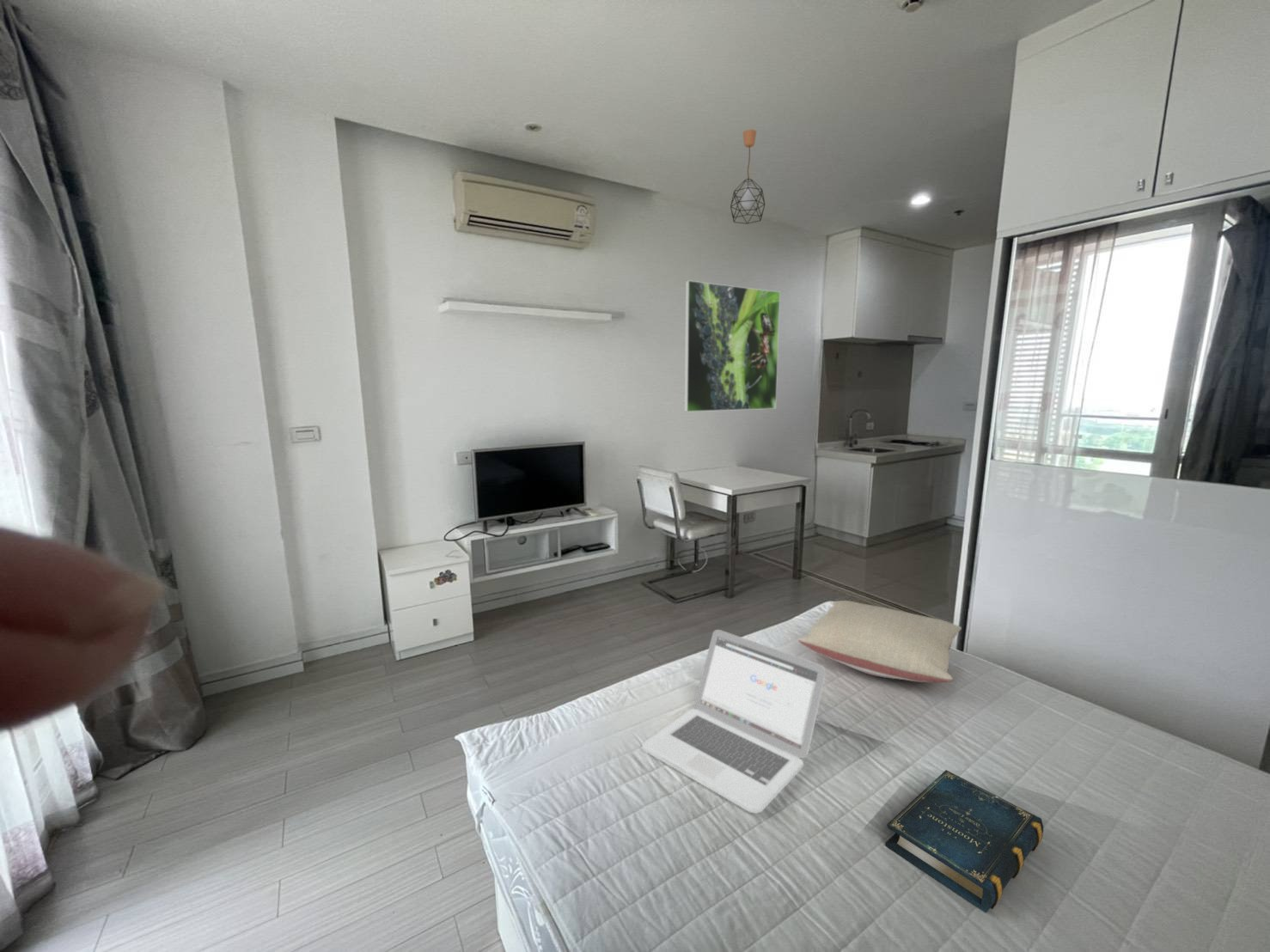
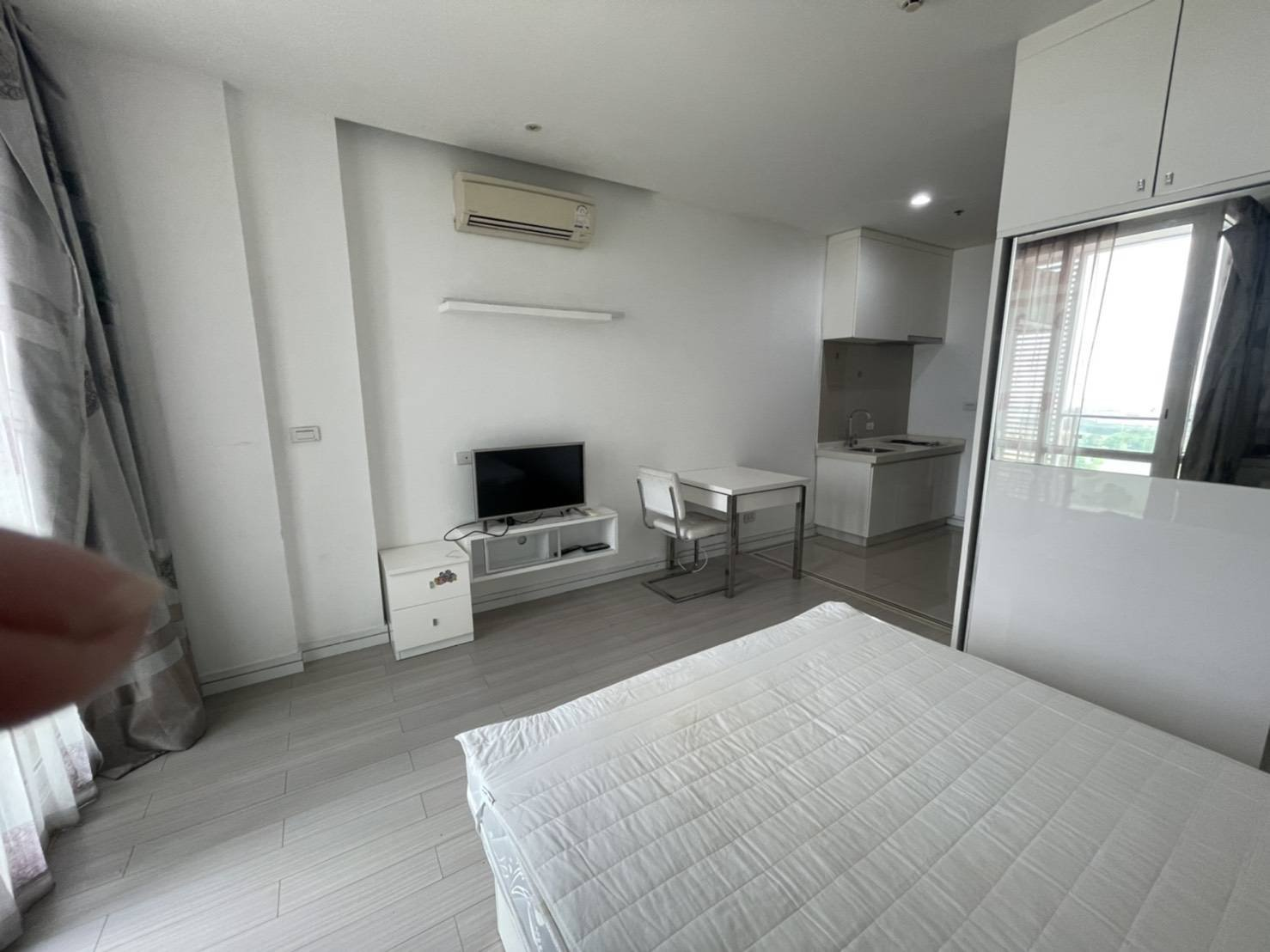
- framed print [684,279,781,412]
- book [885,769,1044,913]
- pendant light [730,129,766,225]
- laptop [641,629,827,815]
- pillow [797,600,962,683]
